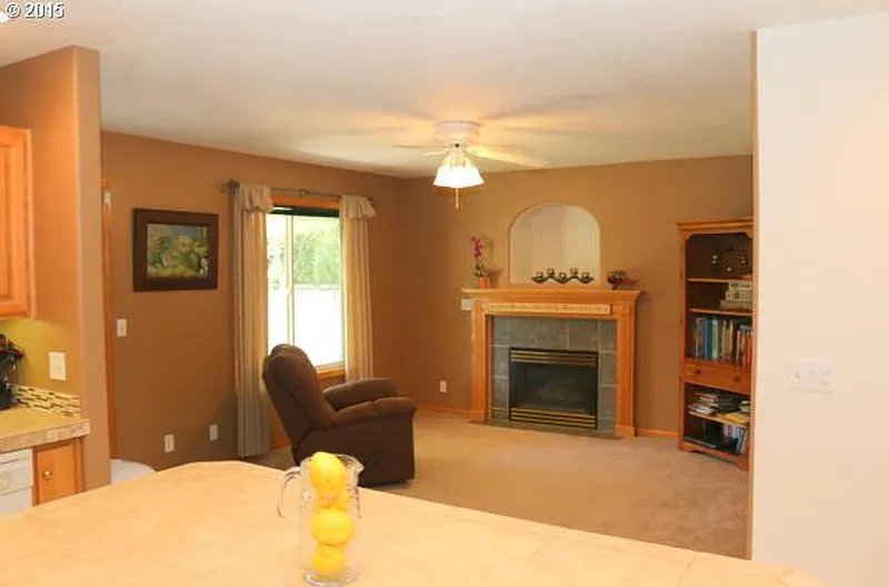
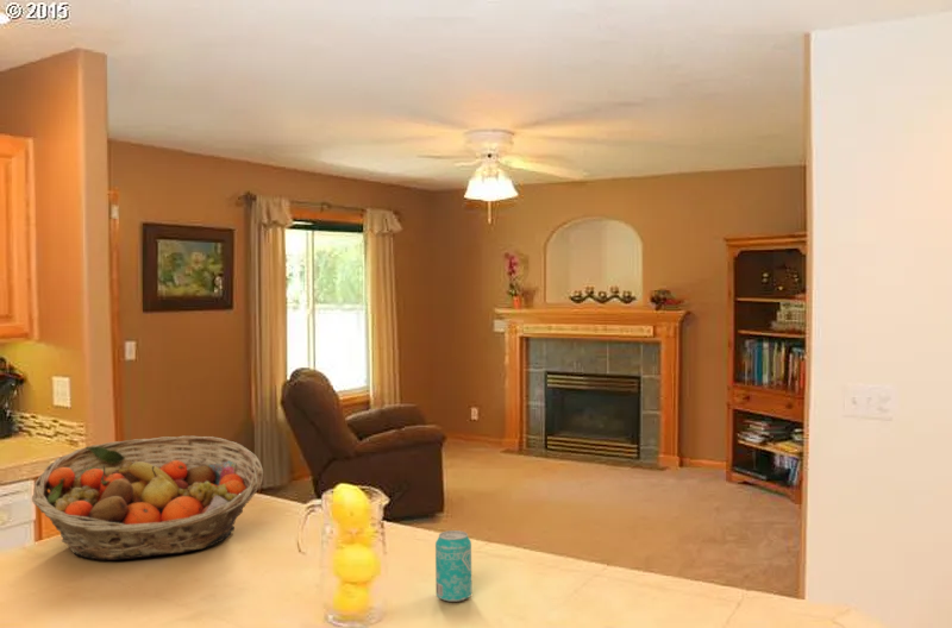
+ fruit basket [31,435,264,561]
+ beverage can [434,529,472,603]
